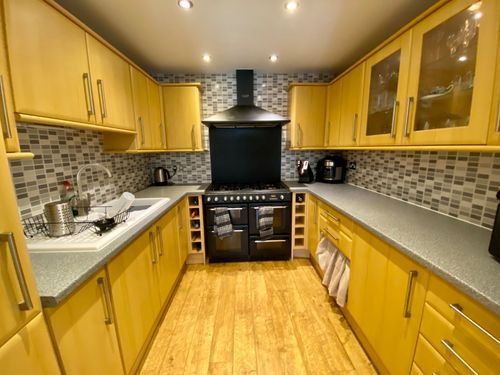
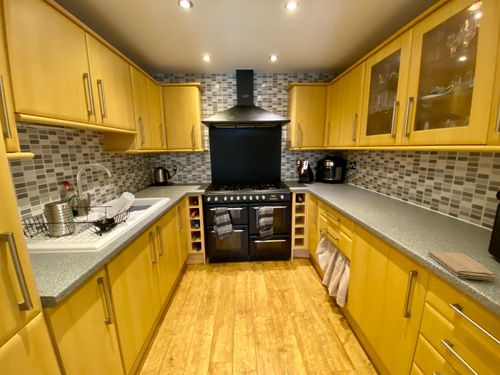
+ washcloth [427,250,497,282]
